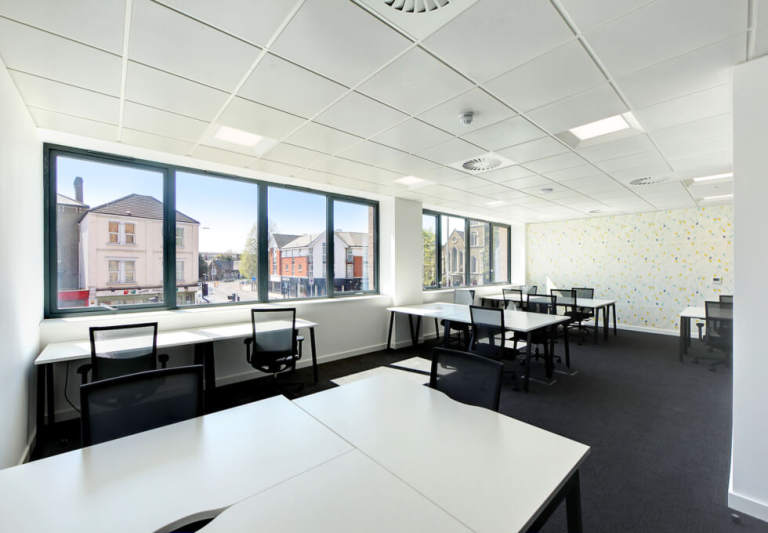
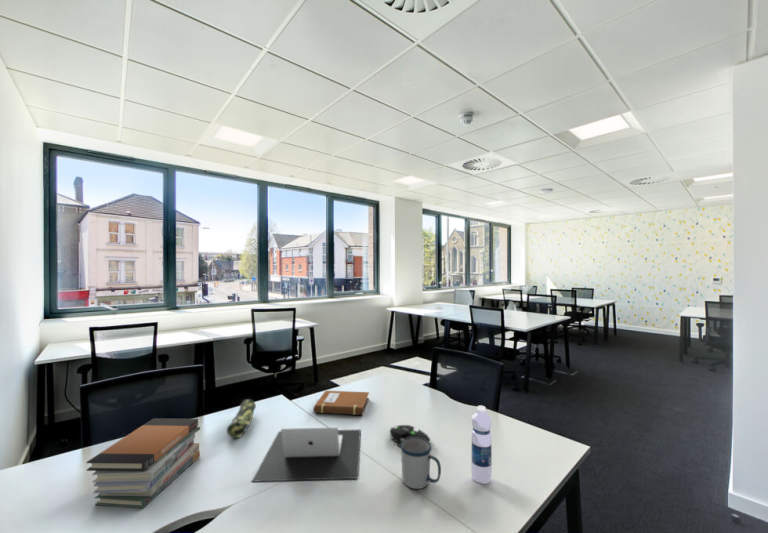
+ pencil case [226,398,257,439]
+ water bottle [470,405,493,485]
+ notebook [313,390,370,416]
+ book stack [86,417,201,509]
+ mug [400,438,442,490]
+ laptop [251,427,362,483]
+ mouse [389,424,431,448]
